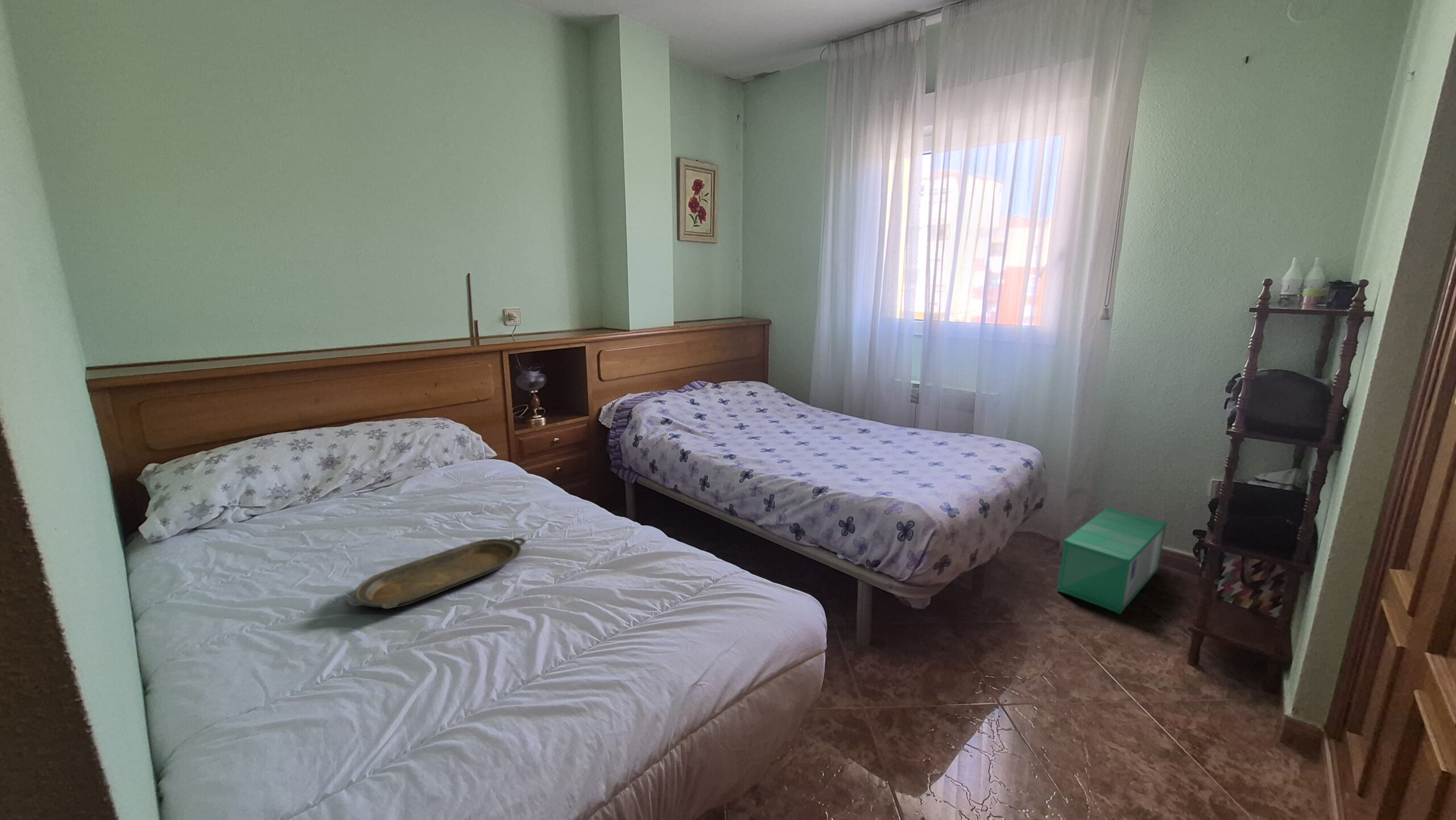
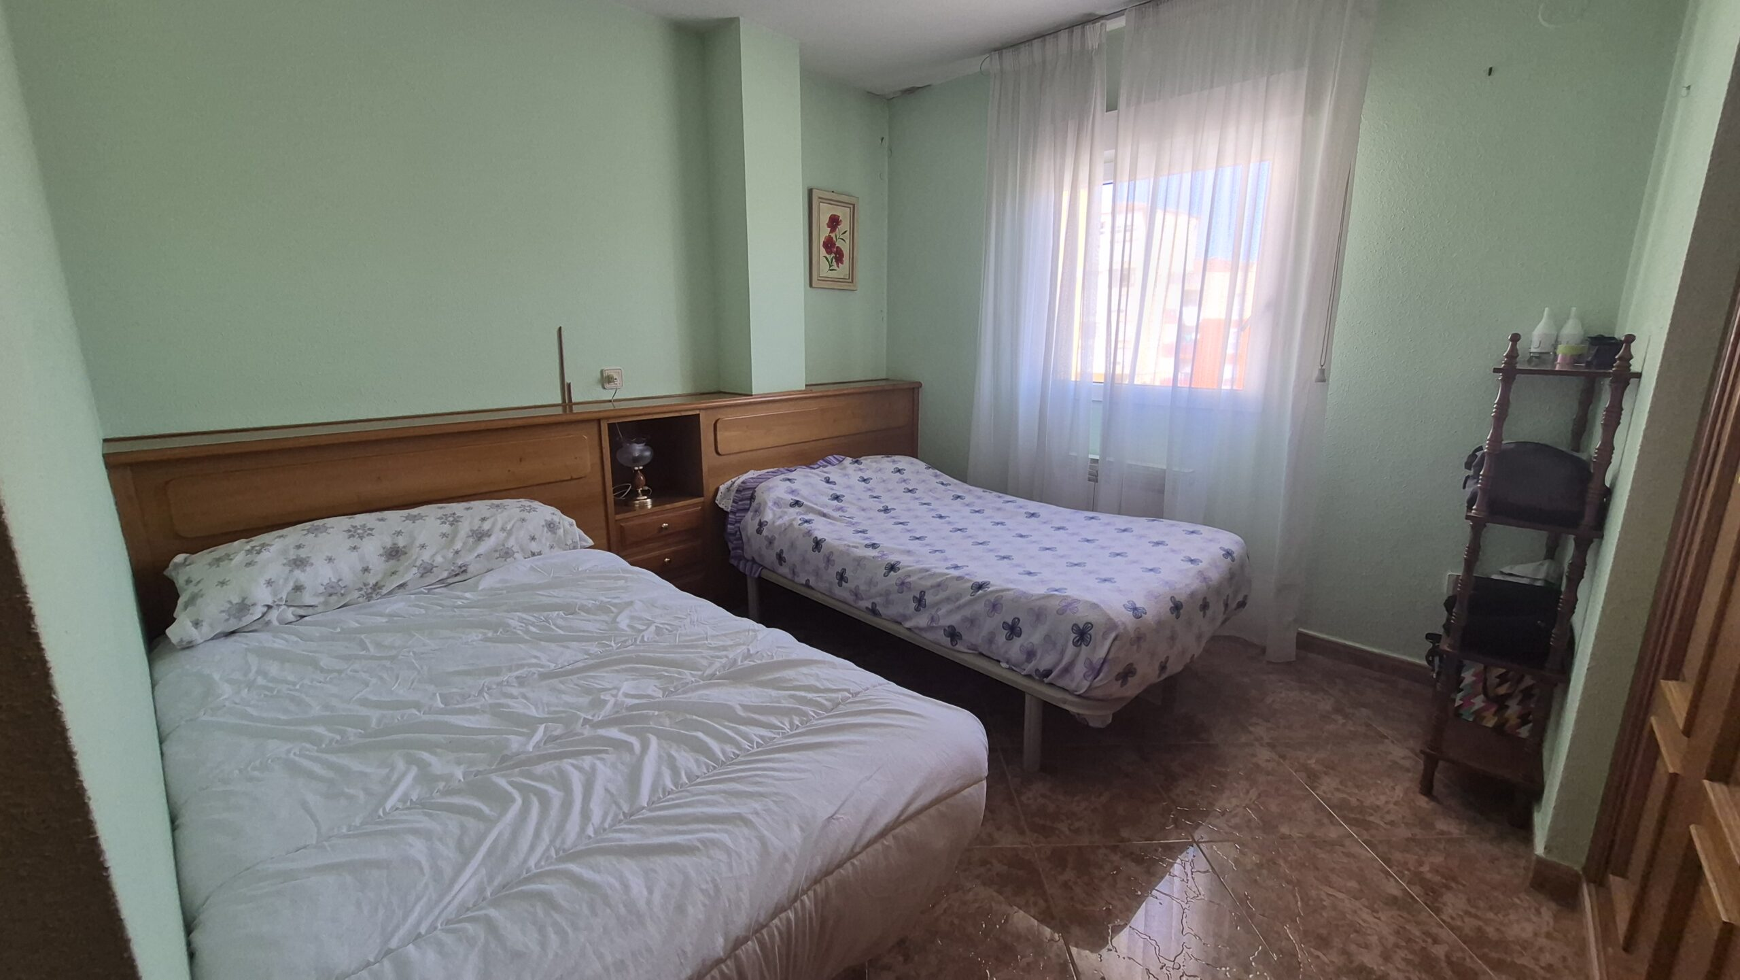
- storage bin [1056,506,1168,615]
- serving tray [343,537,527,609]
